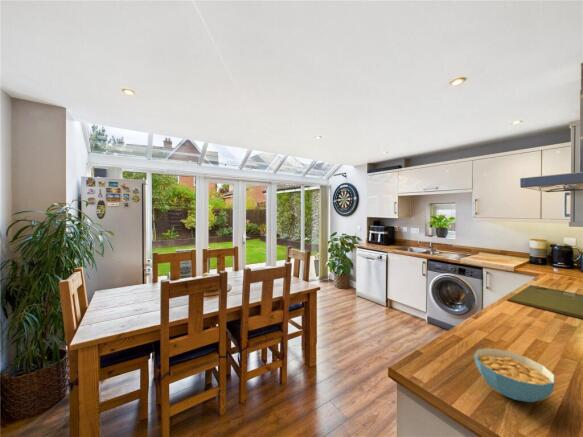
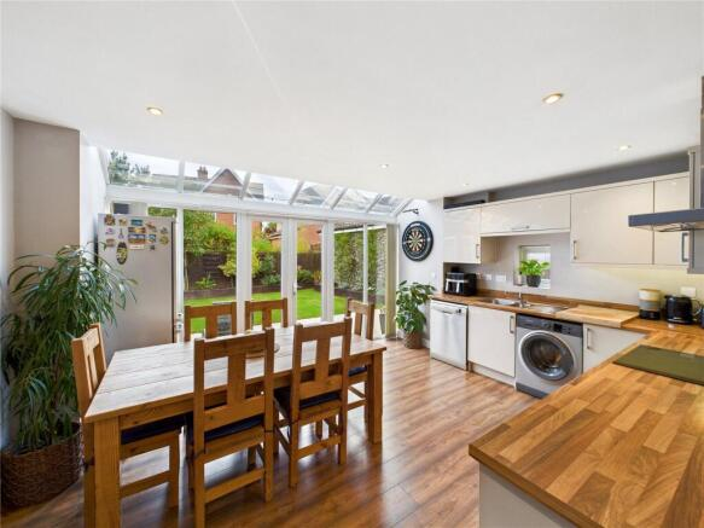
- cereal bowl [473,347,556,403]
